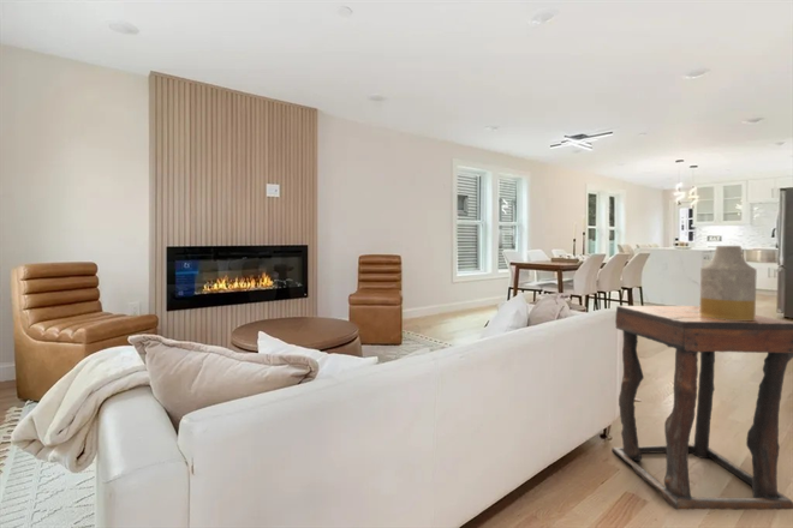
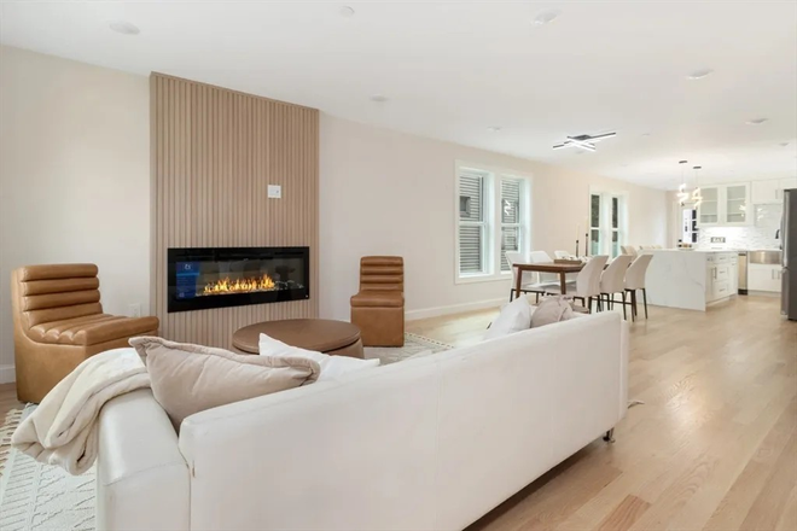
- vase [699,245,758,320]
- side table [610,305,793,511]
